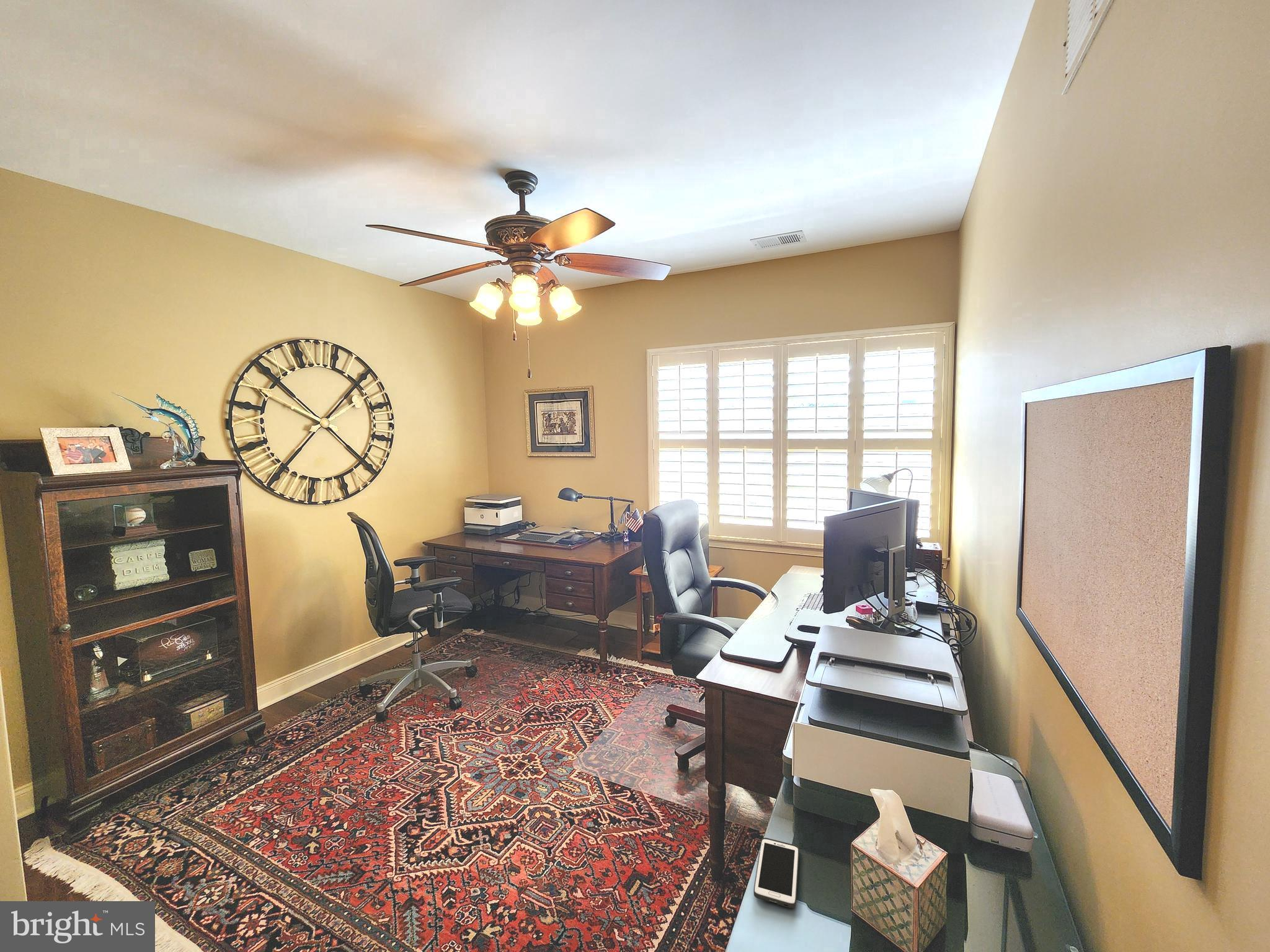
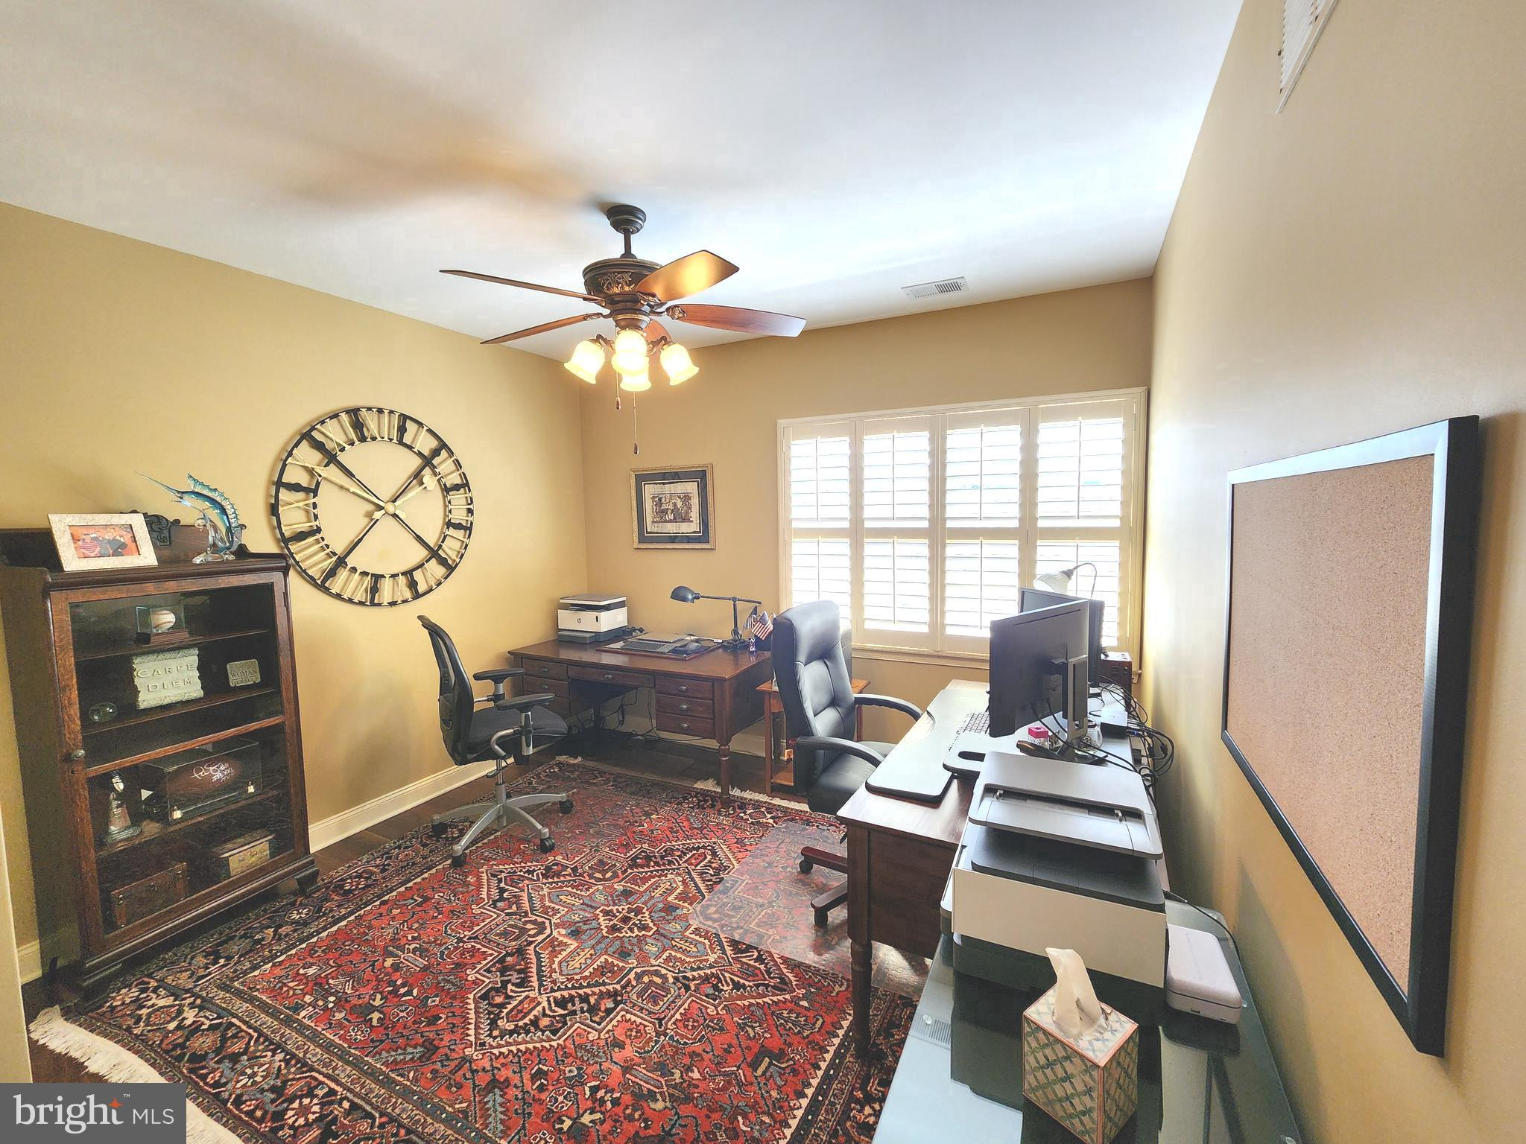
- cell phone [753,837,799,909]
